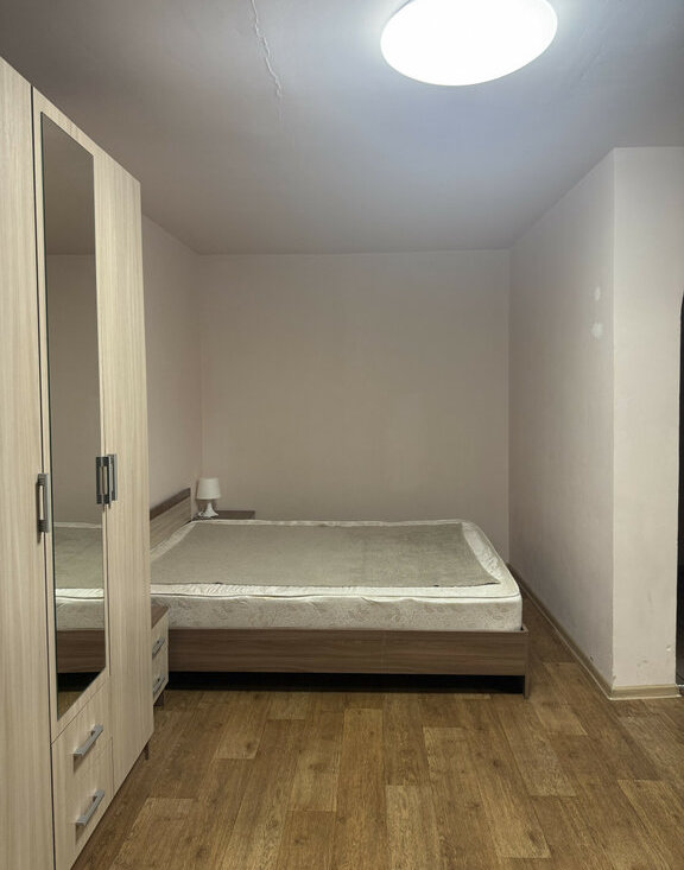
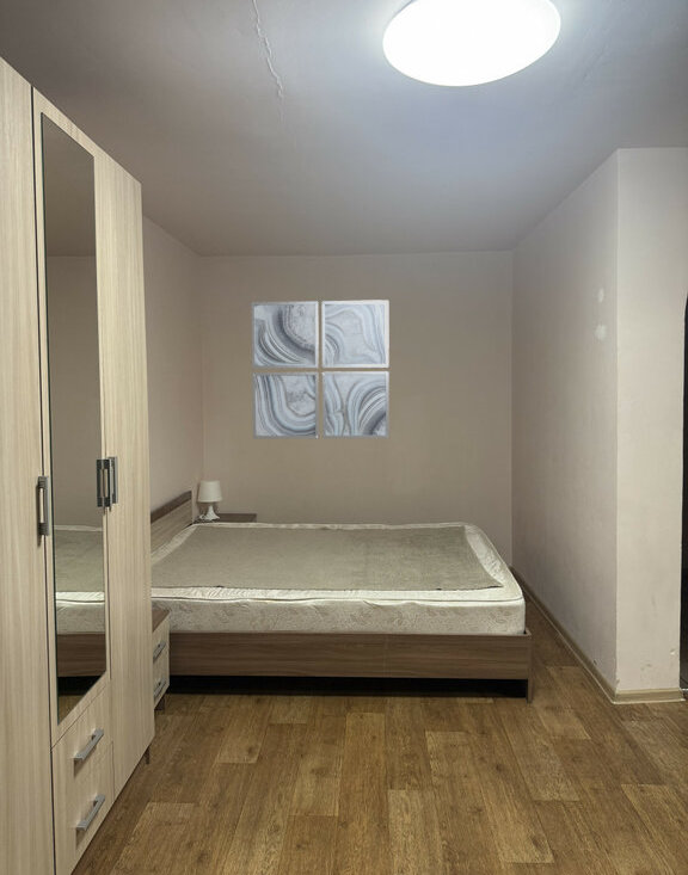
+ wall art [250,298,391,440]
